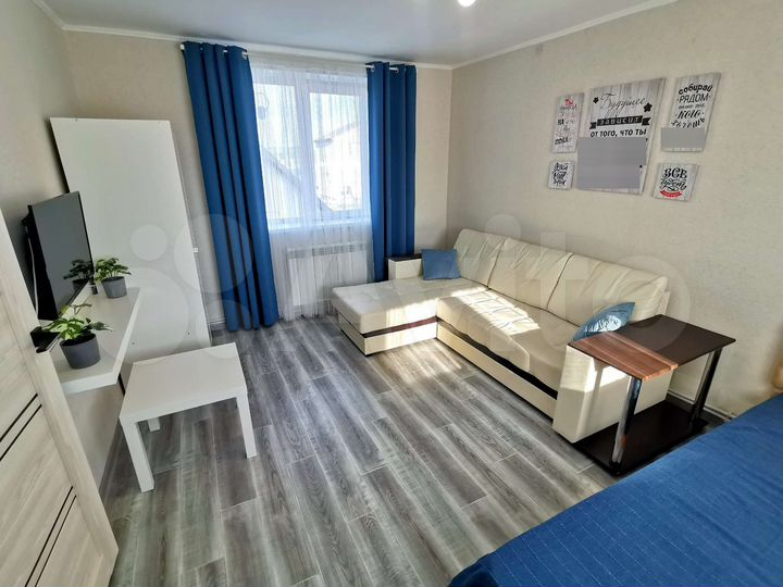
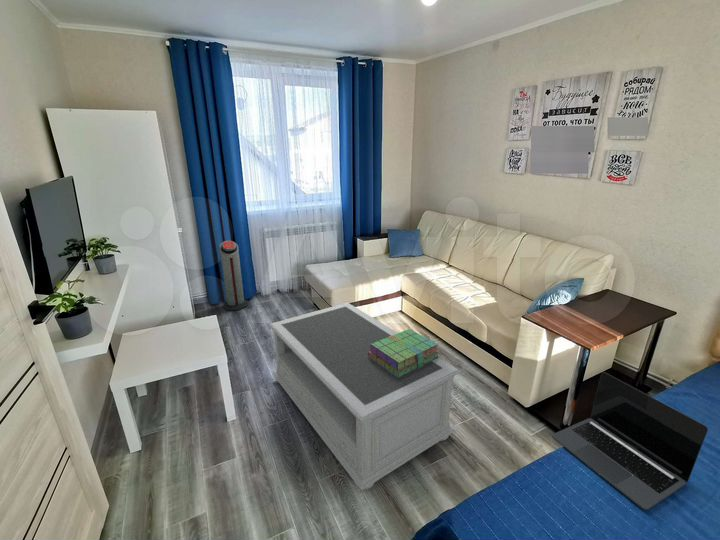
+ coffee table [268,302,462,492]
+ laptop [551,371,709,511]
+ stack of books [368,328,441,378]
+ air purifier [218,240,249,311]
